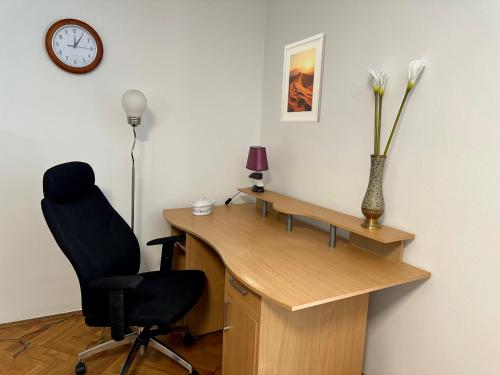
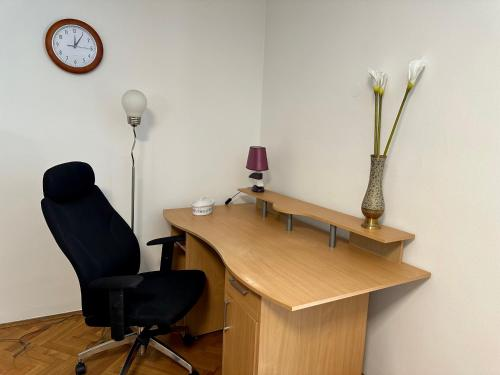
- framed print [280,32,327,123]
